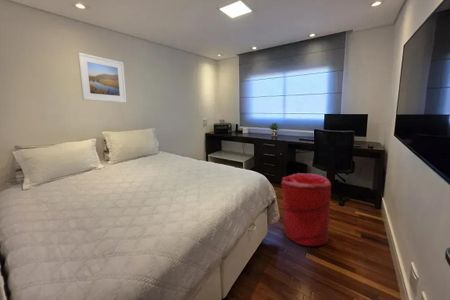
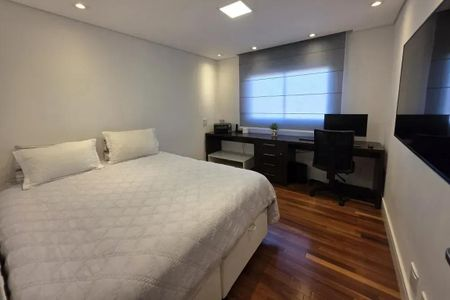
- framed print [77,52,127,104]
- laundry hamper [280,172,332,247]
